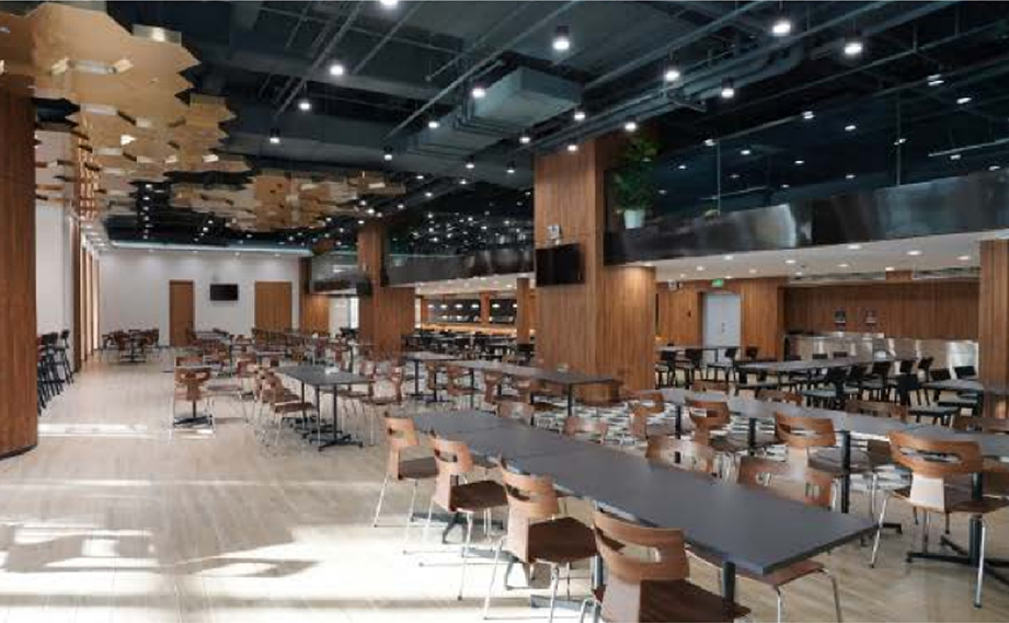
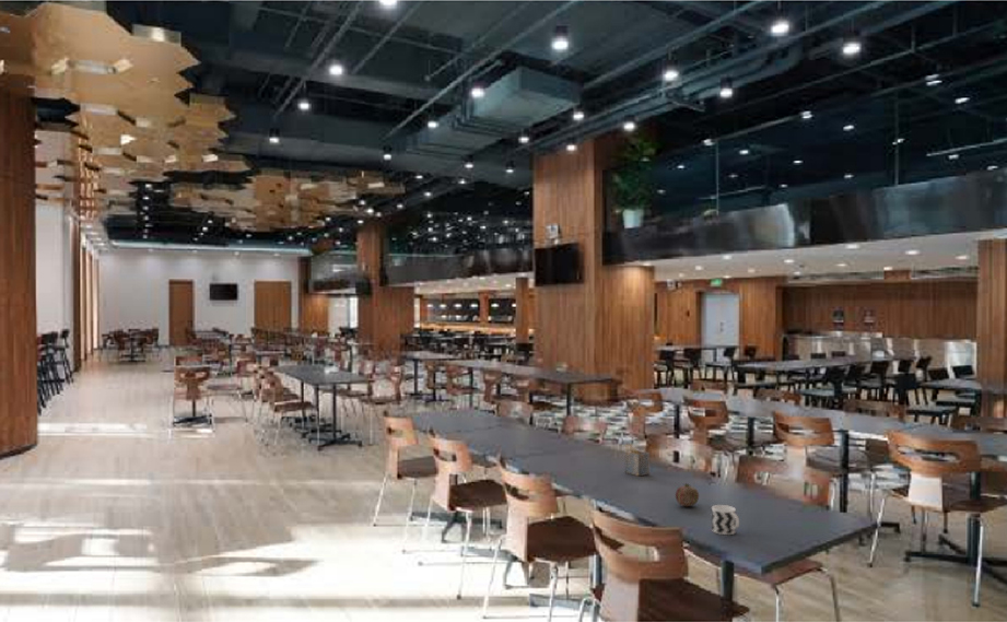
+ fruit [675,482,700,507]
+ cup [711,504,740,536]
+ napkin holder [624,443,651,477]
